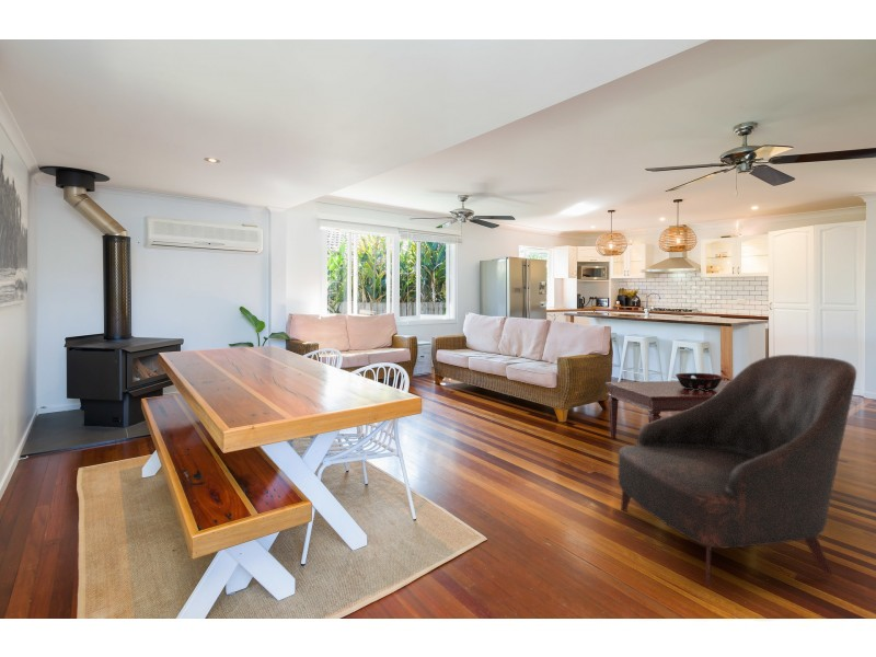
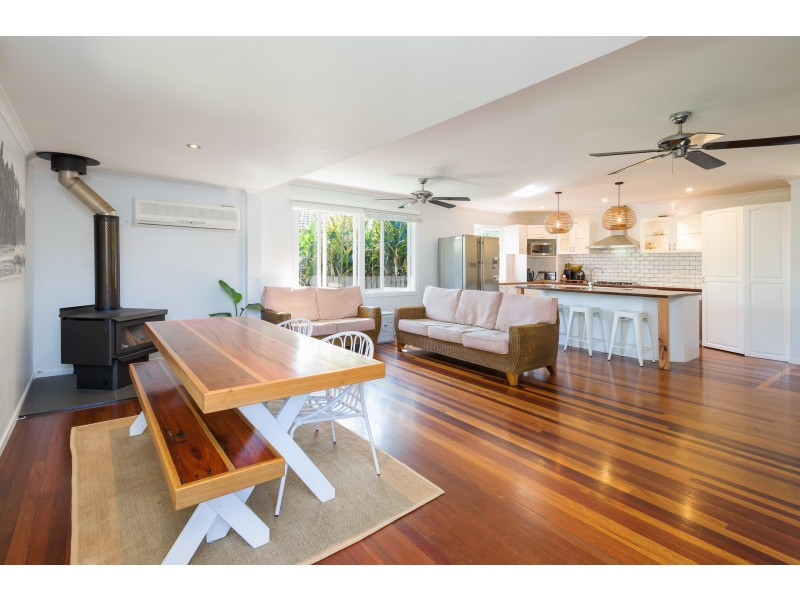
- coffee table [604,379,731,440]
- armchair [618,354,857,588]
- decorative bowl [675,372,724,391]
